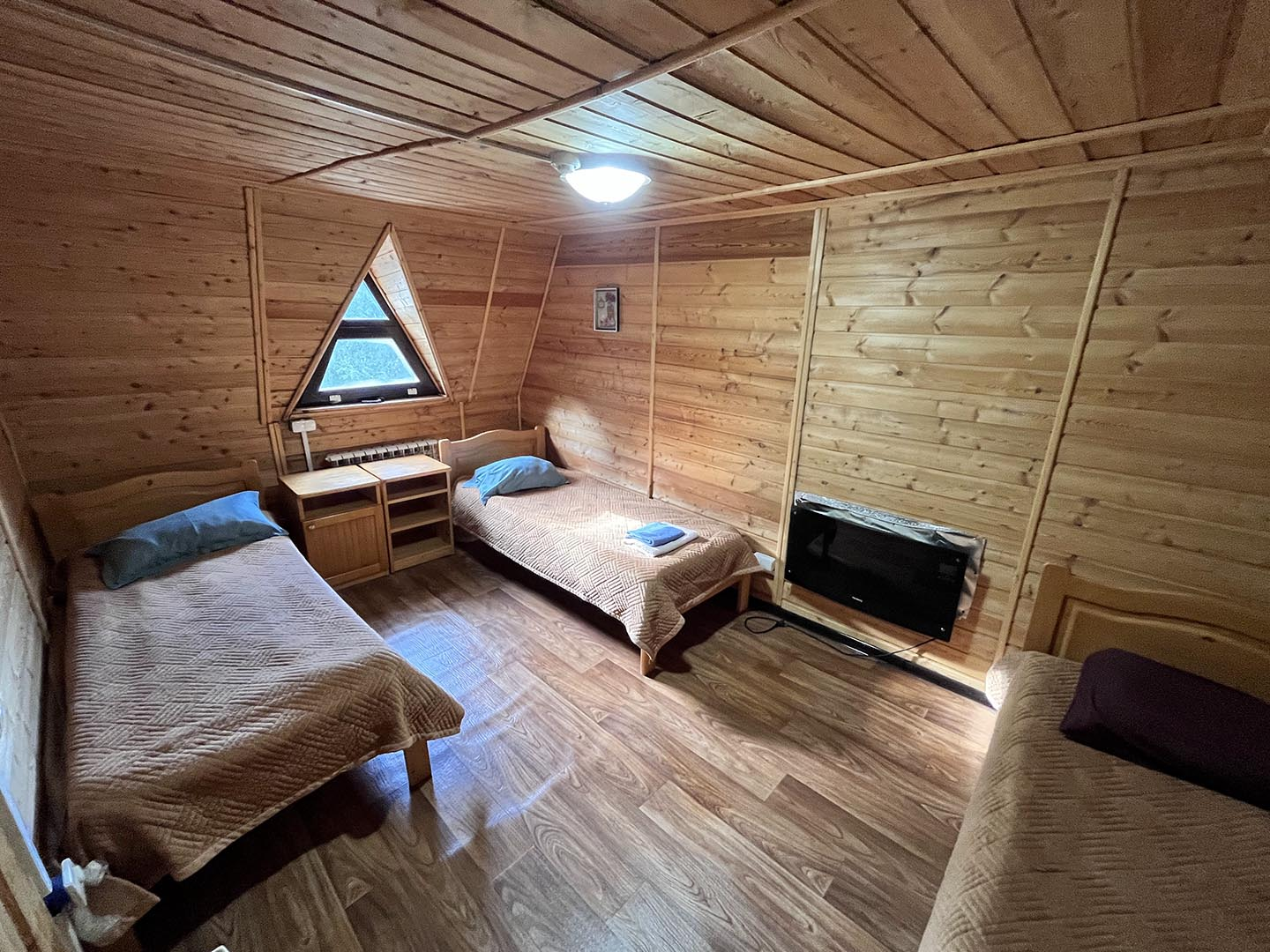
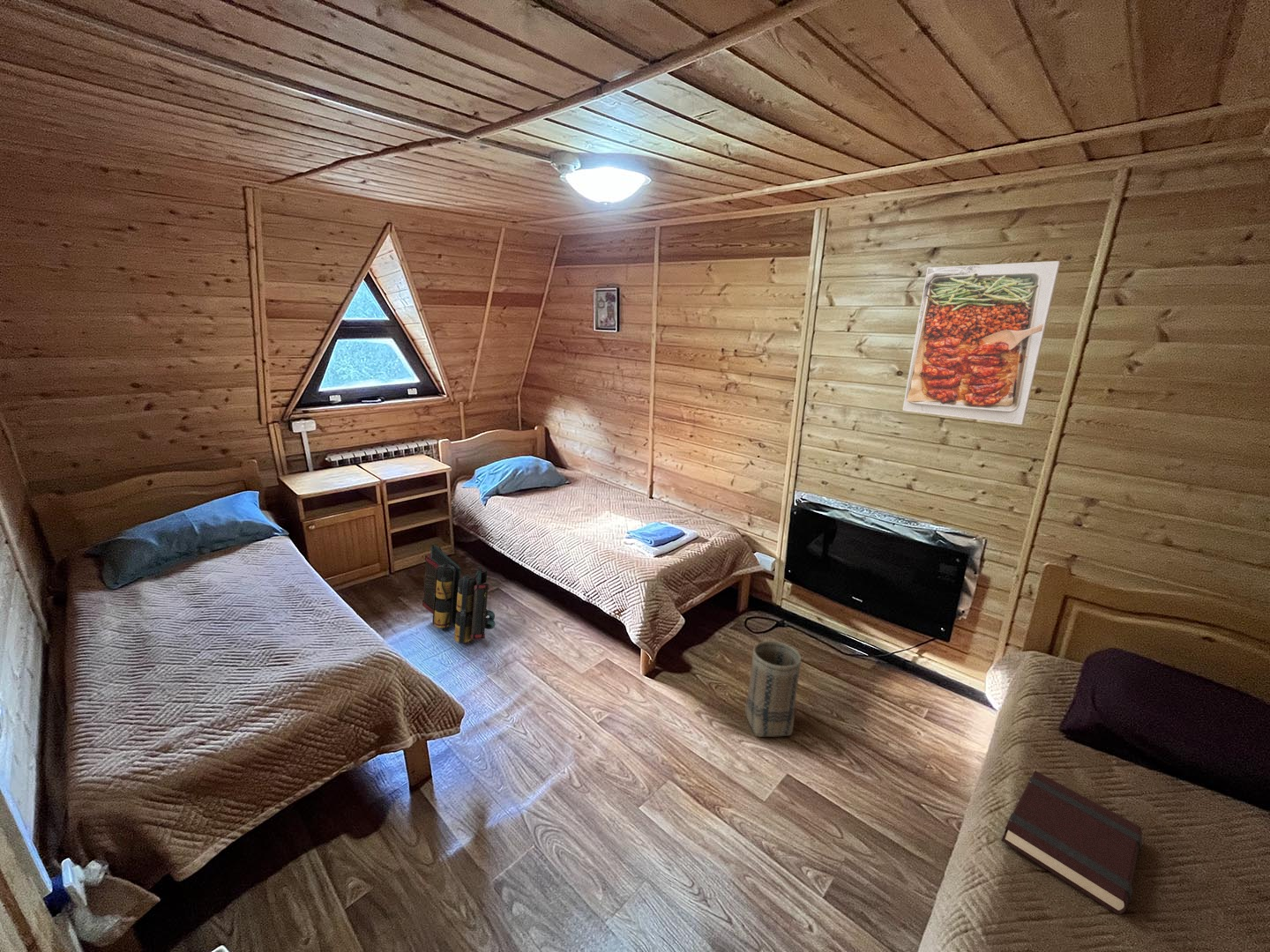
+ basket [744,640,803,738]
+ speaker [422,543,497,644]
+ book [1000,770,1143,916]
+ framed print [901,260,1061,426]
